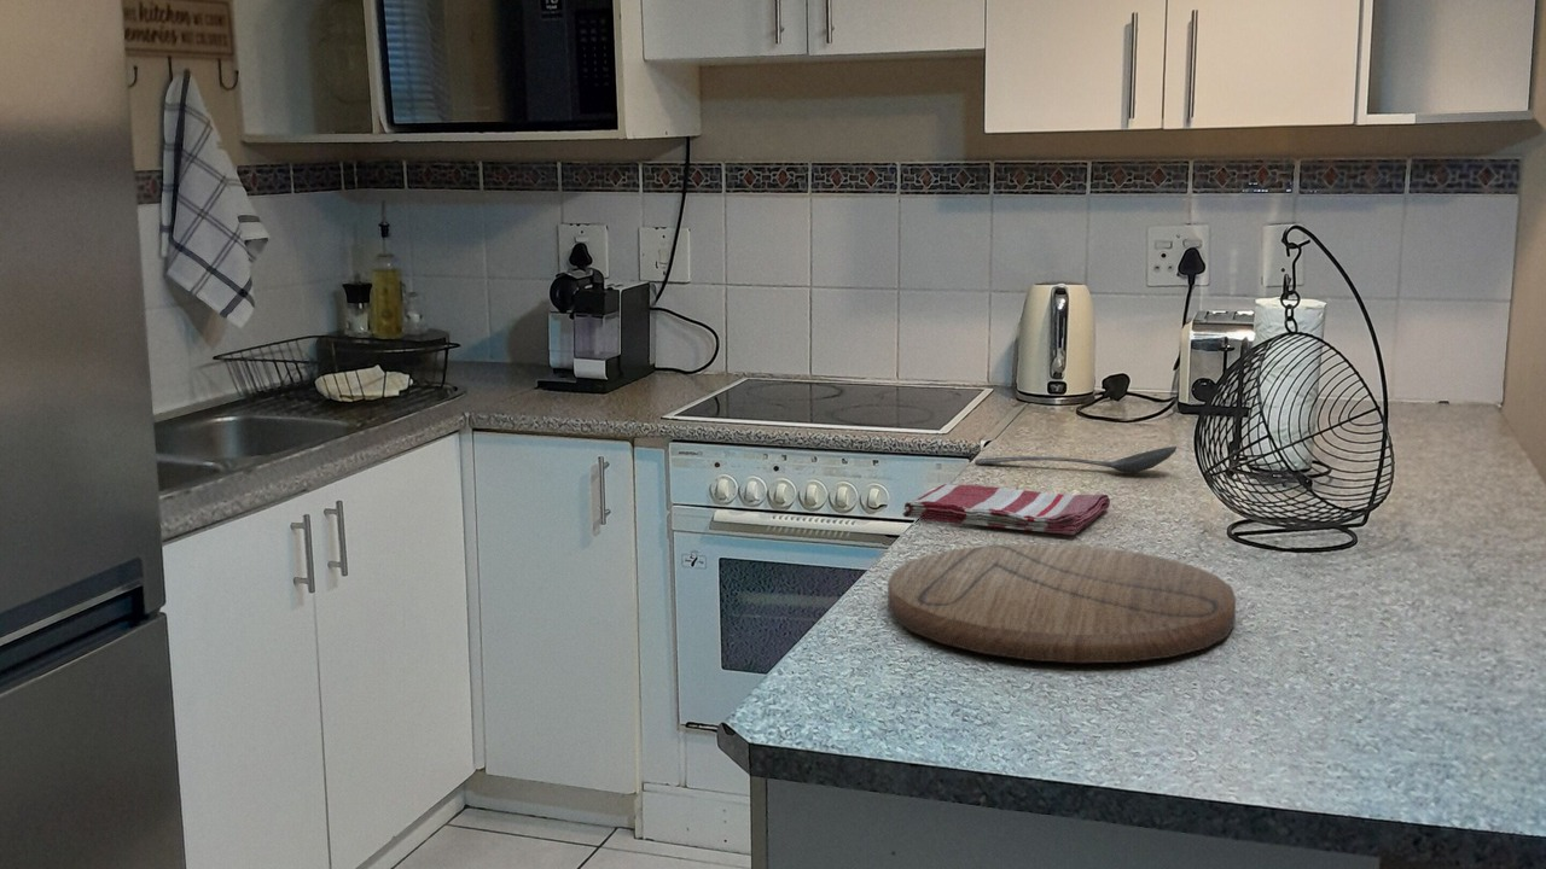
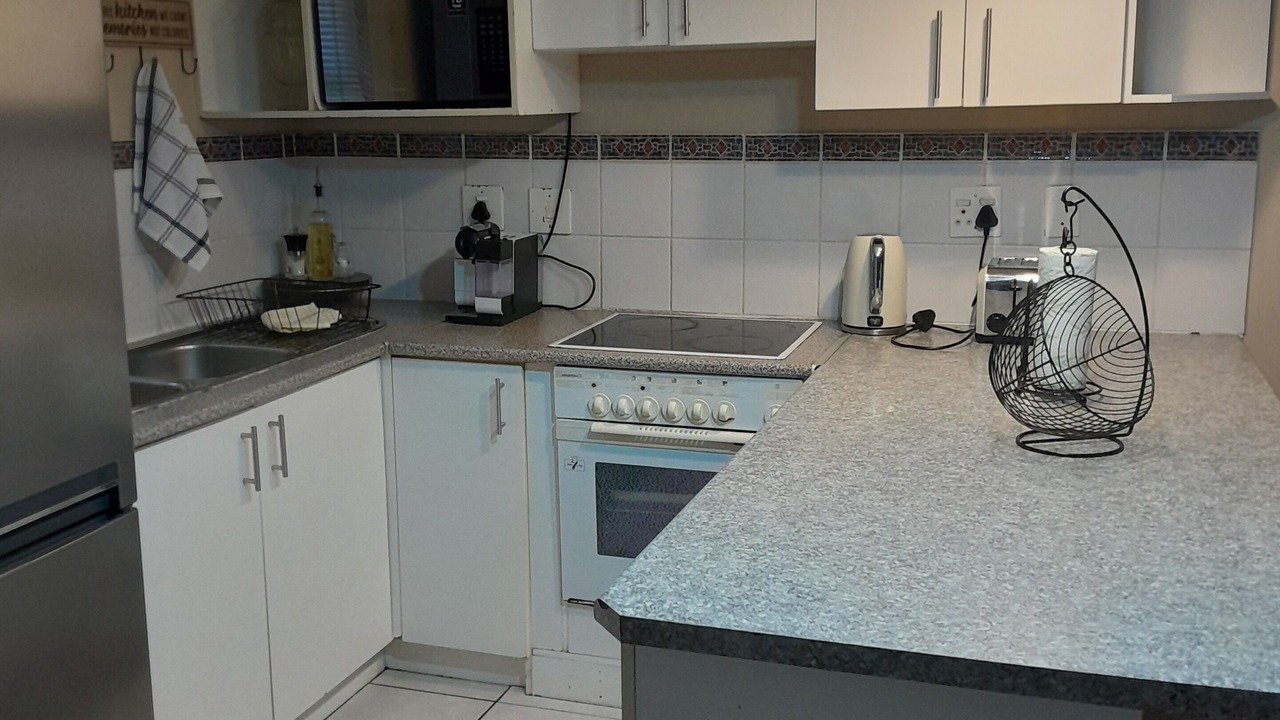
- dish towel [901,483,1111,536]
- stirrer [973,445,1178,474]
- cutting board [887,543,1237,664]
